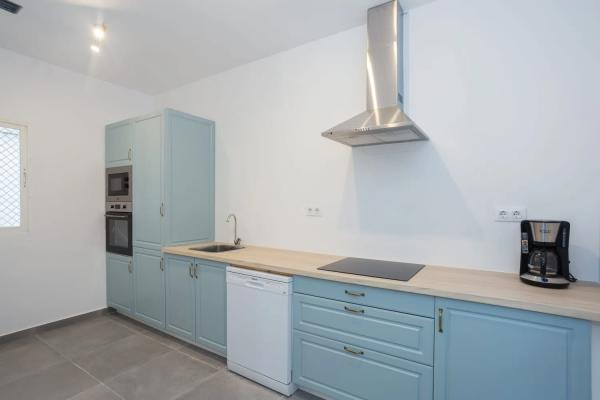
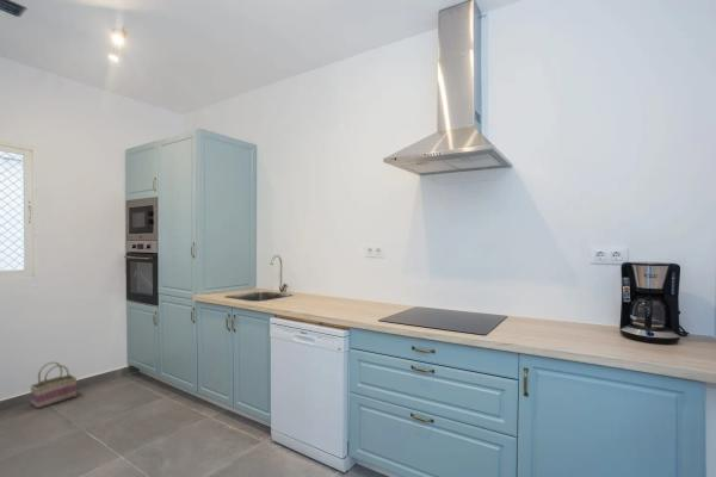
+ basket [29,360,79,410]
